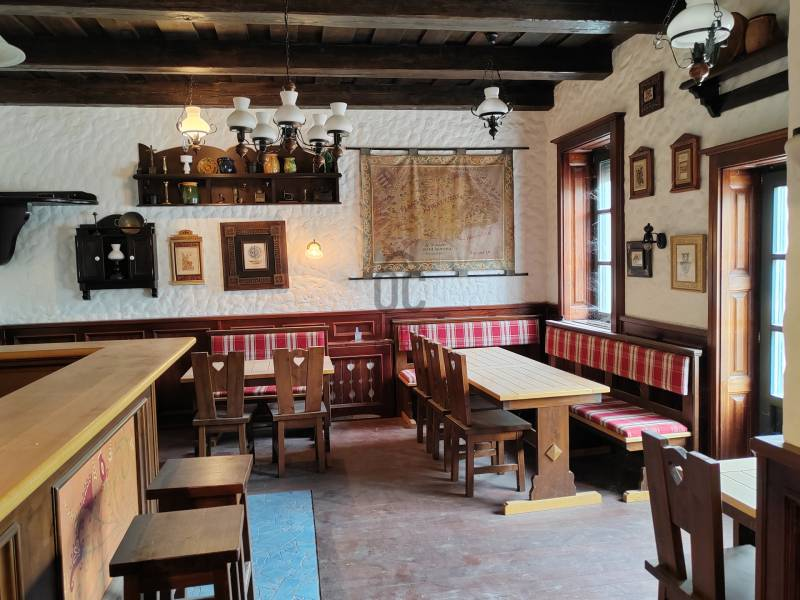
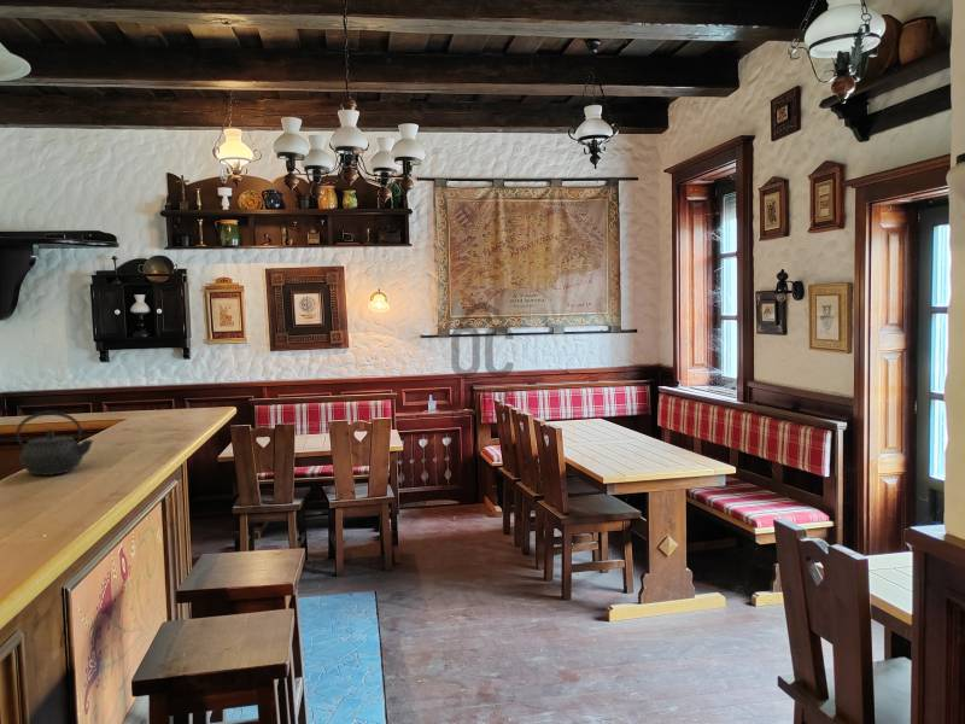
+ kettle [14,409,94,477]
